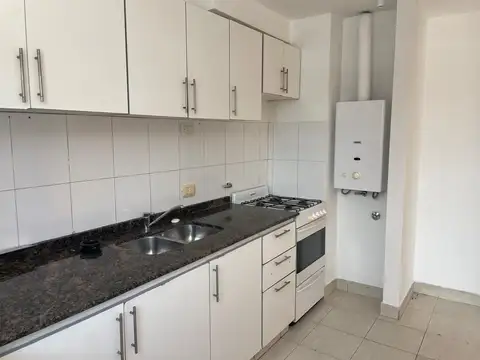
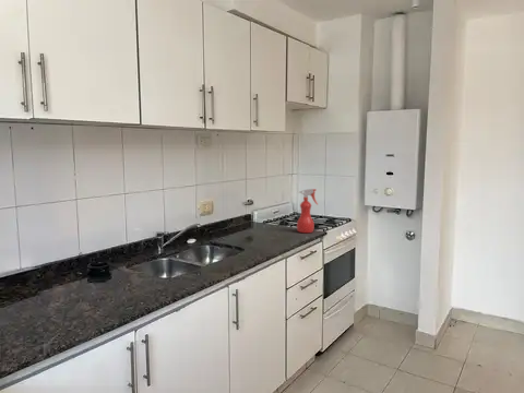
+ spray bottle [296,188,319,234]
